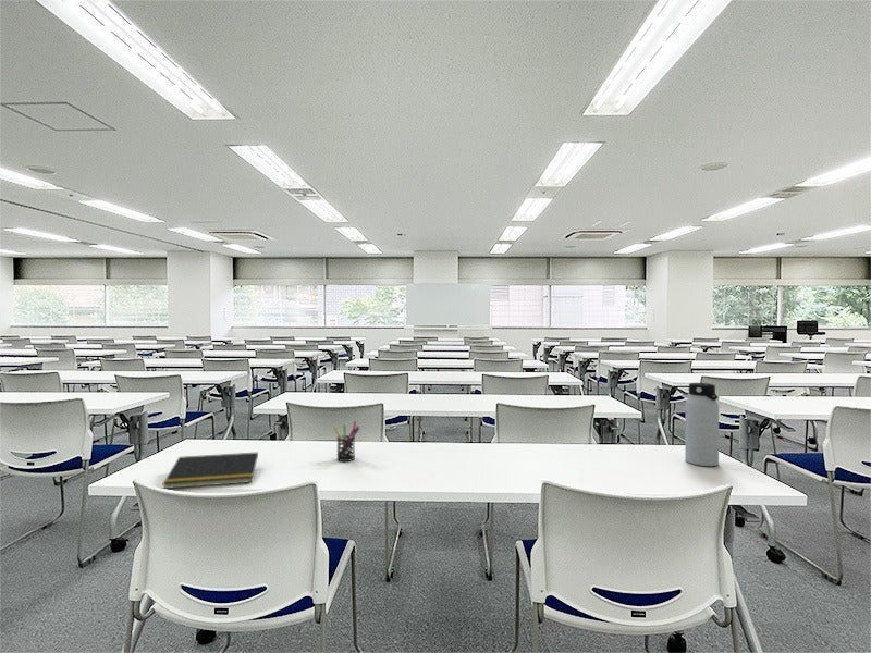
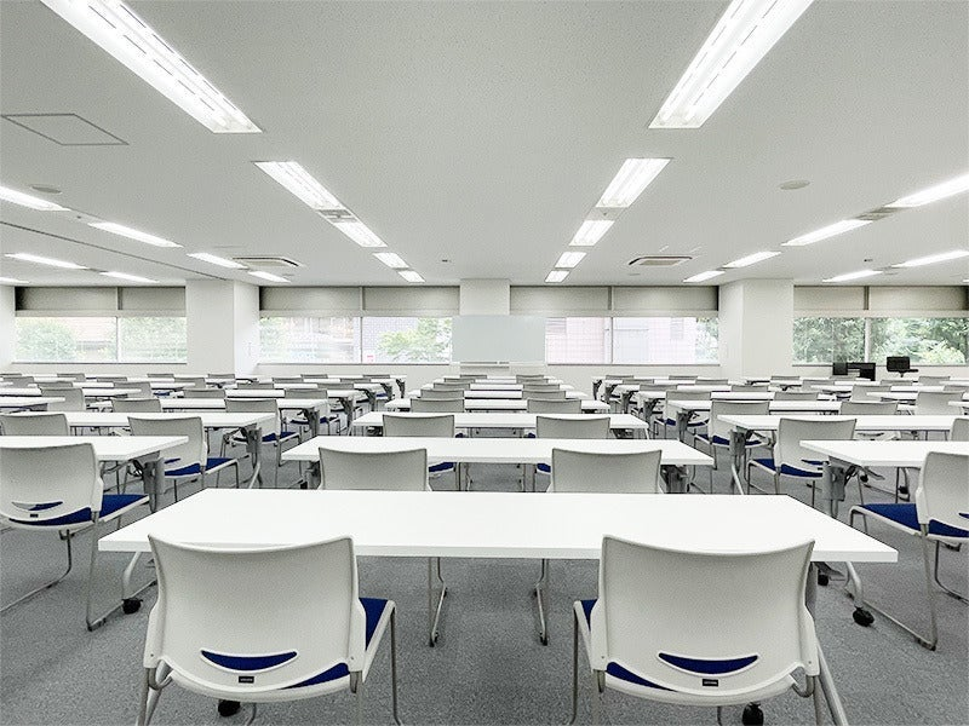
- pen holder [332,420,360,463]
- water bottle [684,382,720,467]
- notepad [162,452,259,490]
